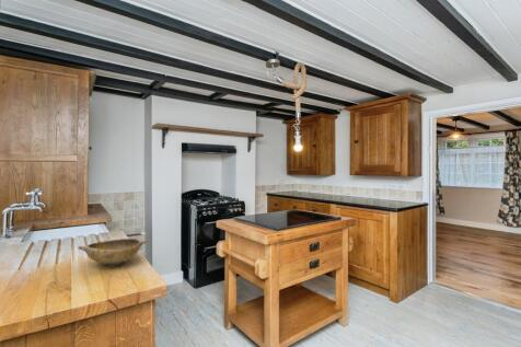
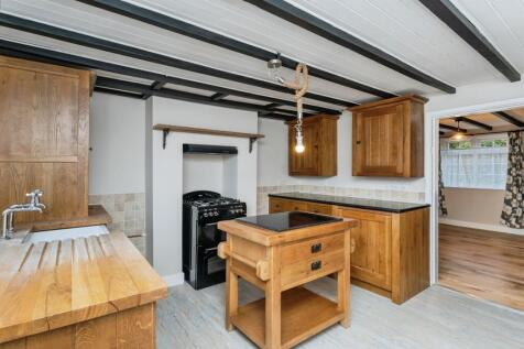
- bowl [77,238,149,268]
